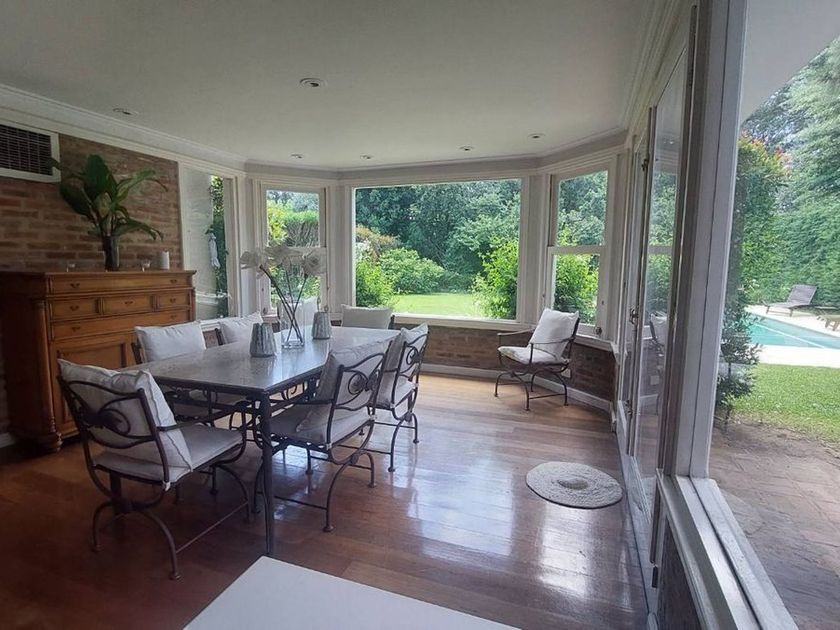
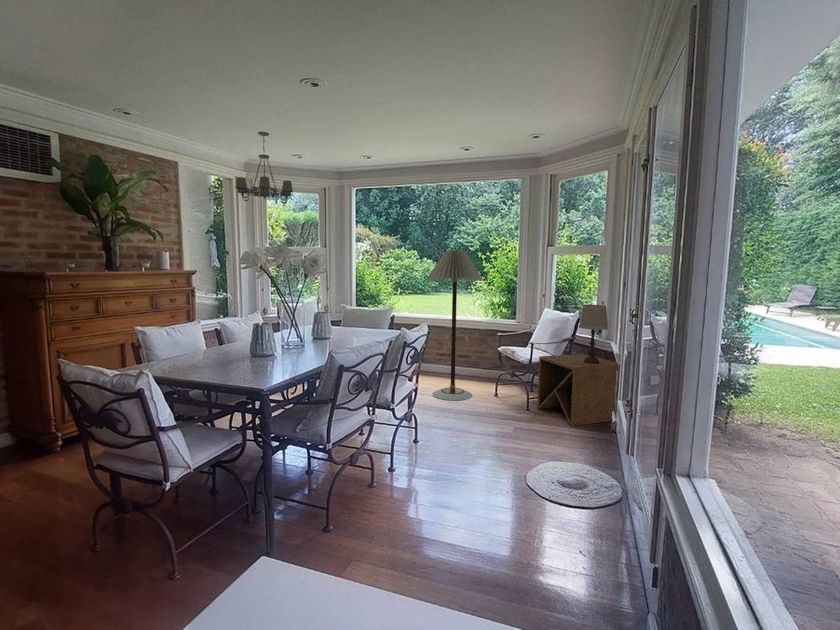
+ table lamp [578,304,609,364]
+ chandelier [235,131,294,205]
+ floor lamp [425,249,485,401]
+ side table [536,353,619,427]
